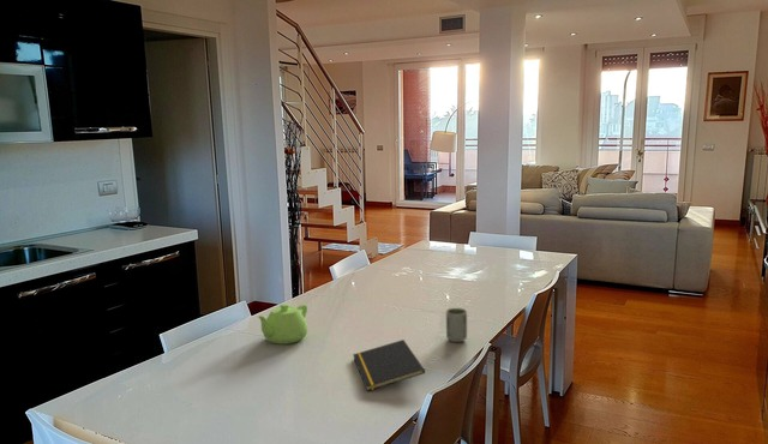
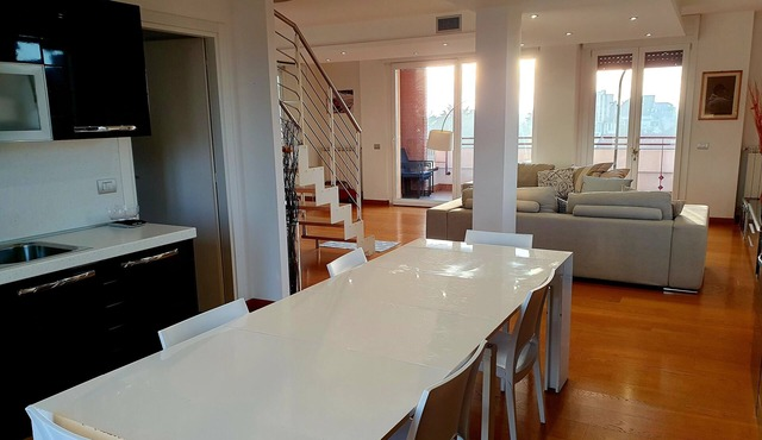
- cup [445,307,468,343]
- notepad [352,338,426,392]
- teapot [256,302,310,346]
